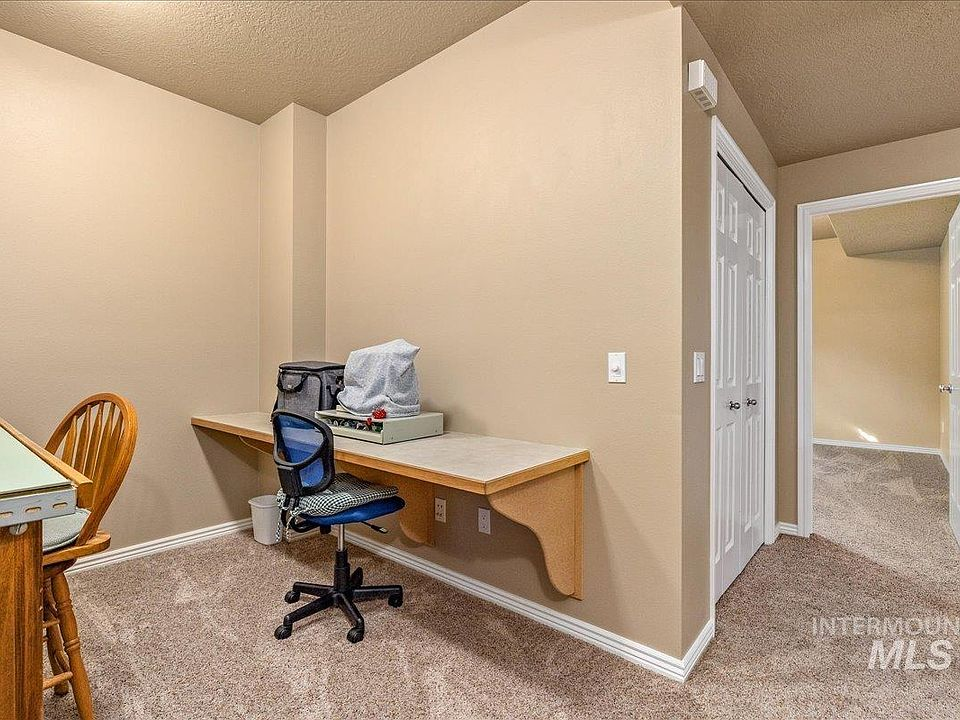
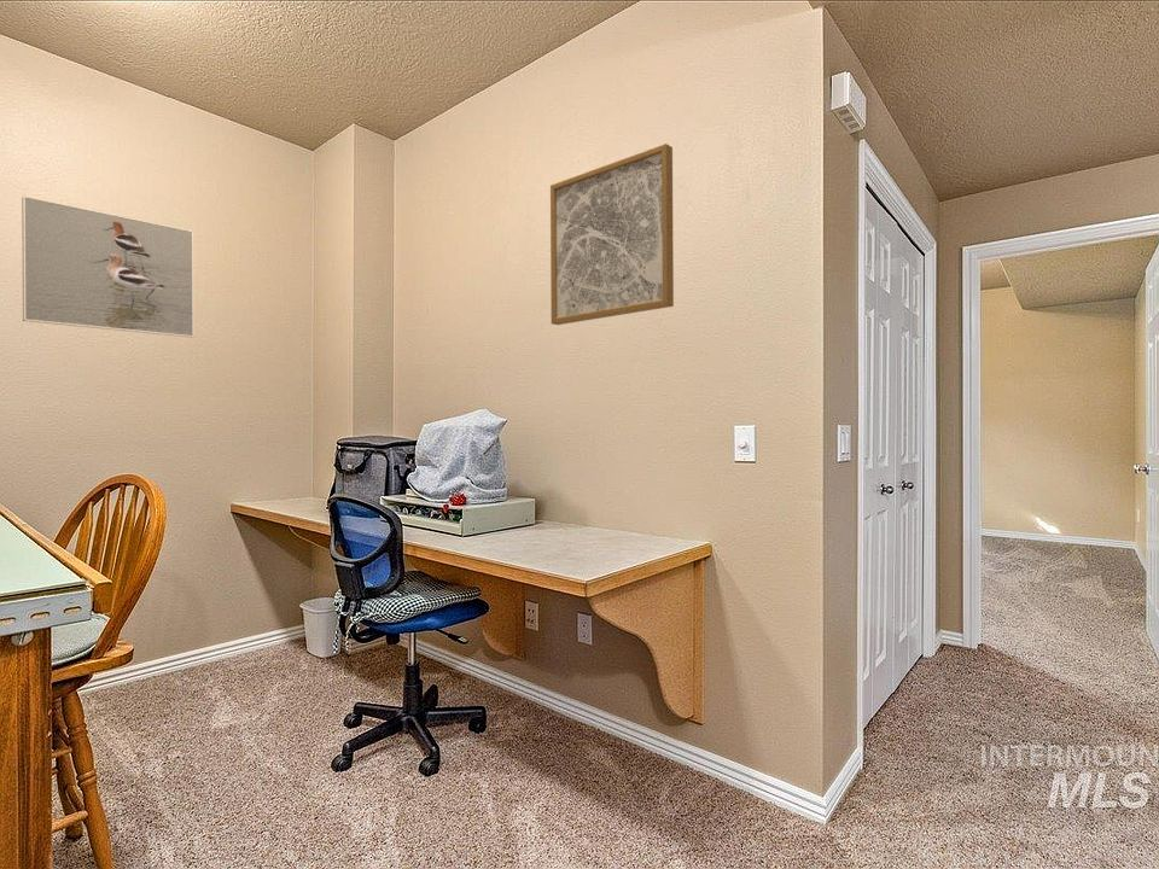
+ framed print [21,194,194,339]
+ wall art [549,142,675,326]
